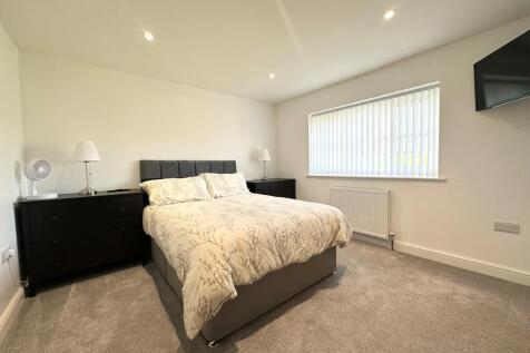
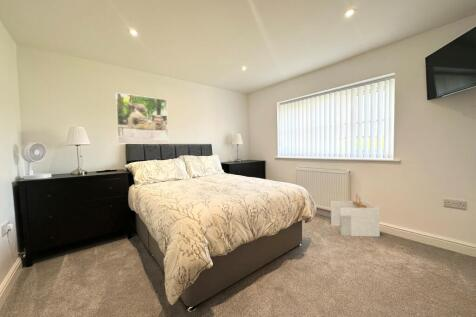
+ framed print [115,92,169,145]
+ architectural model [330,193,381,238]
